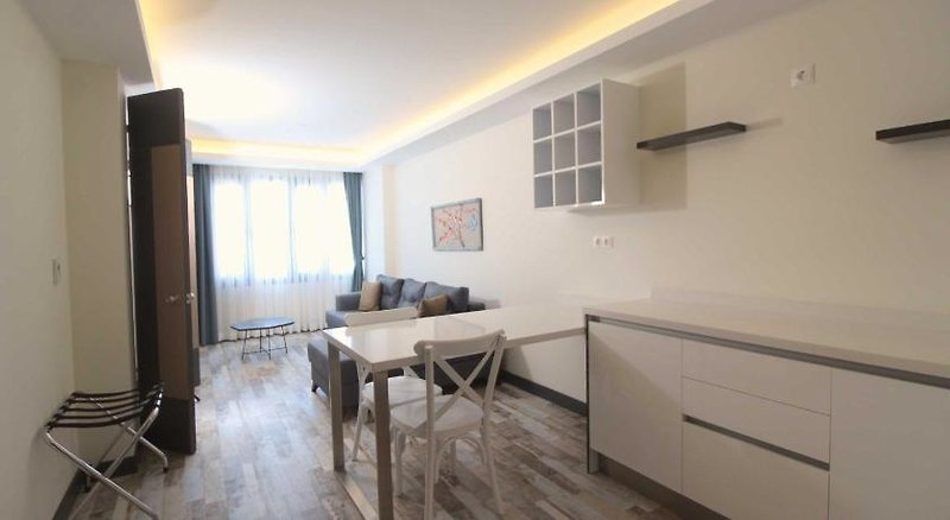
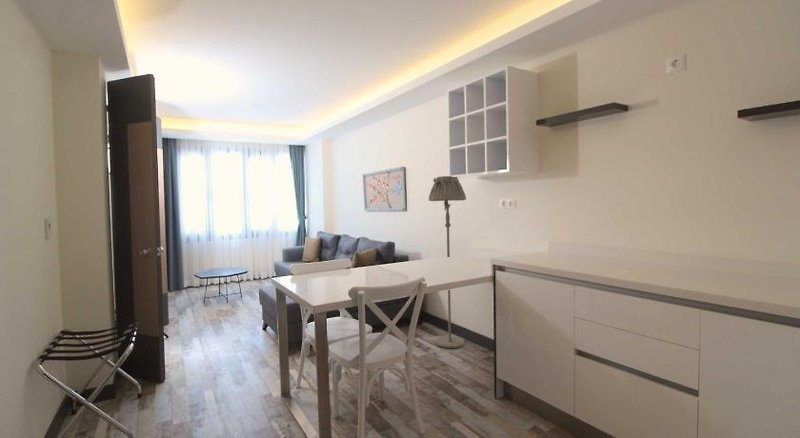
+ floor lamp [428,175,467,349]
